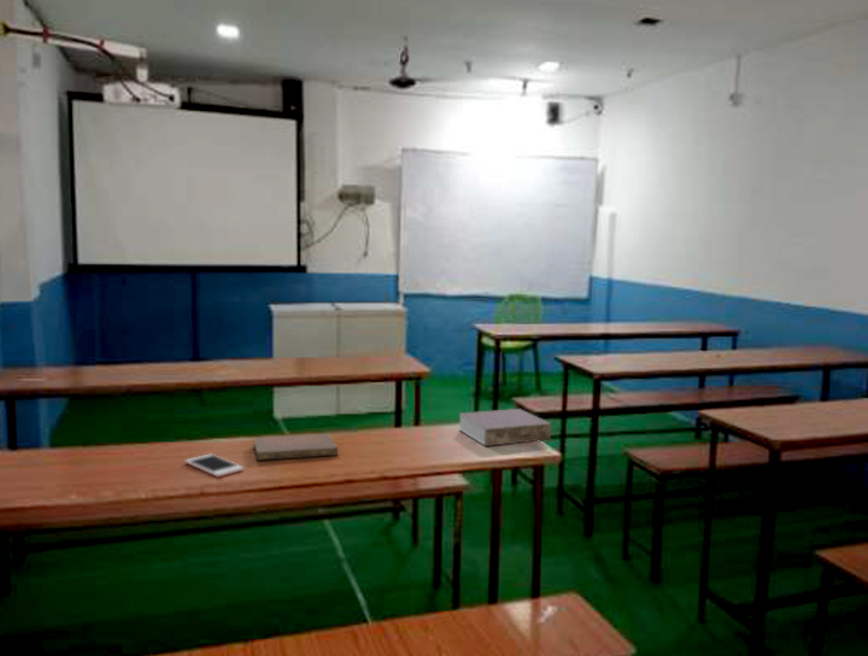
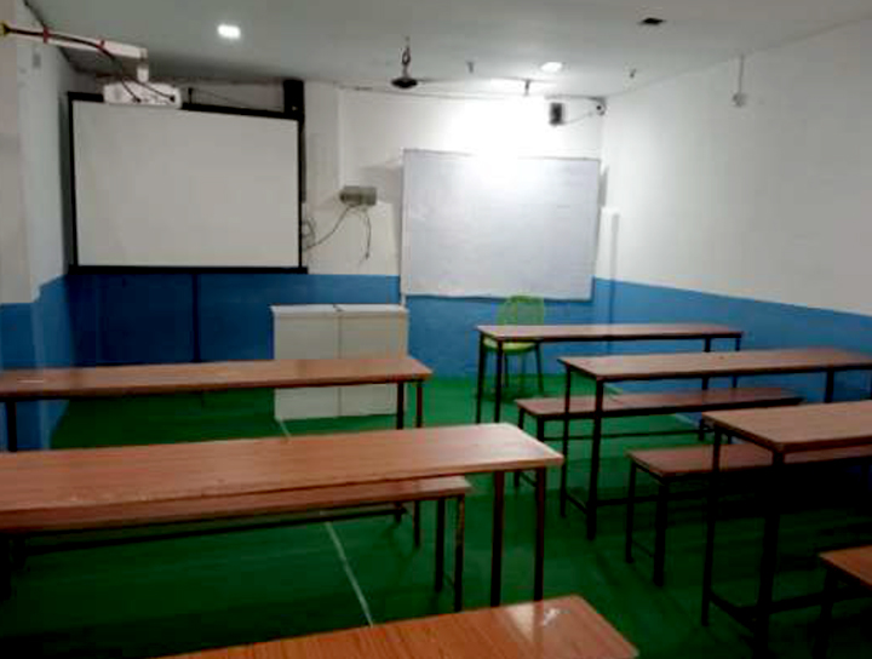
- cell phone [184,453,245,479]
- book [458,408,552,447]
- notebook [252,433,339,462]
